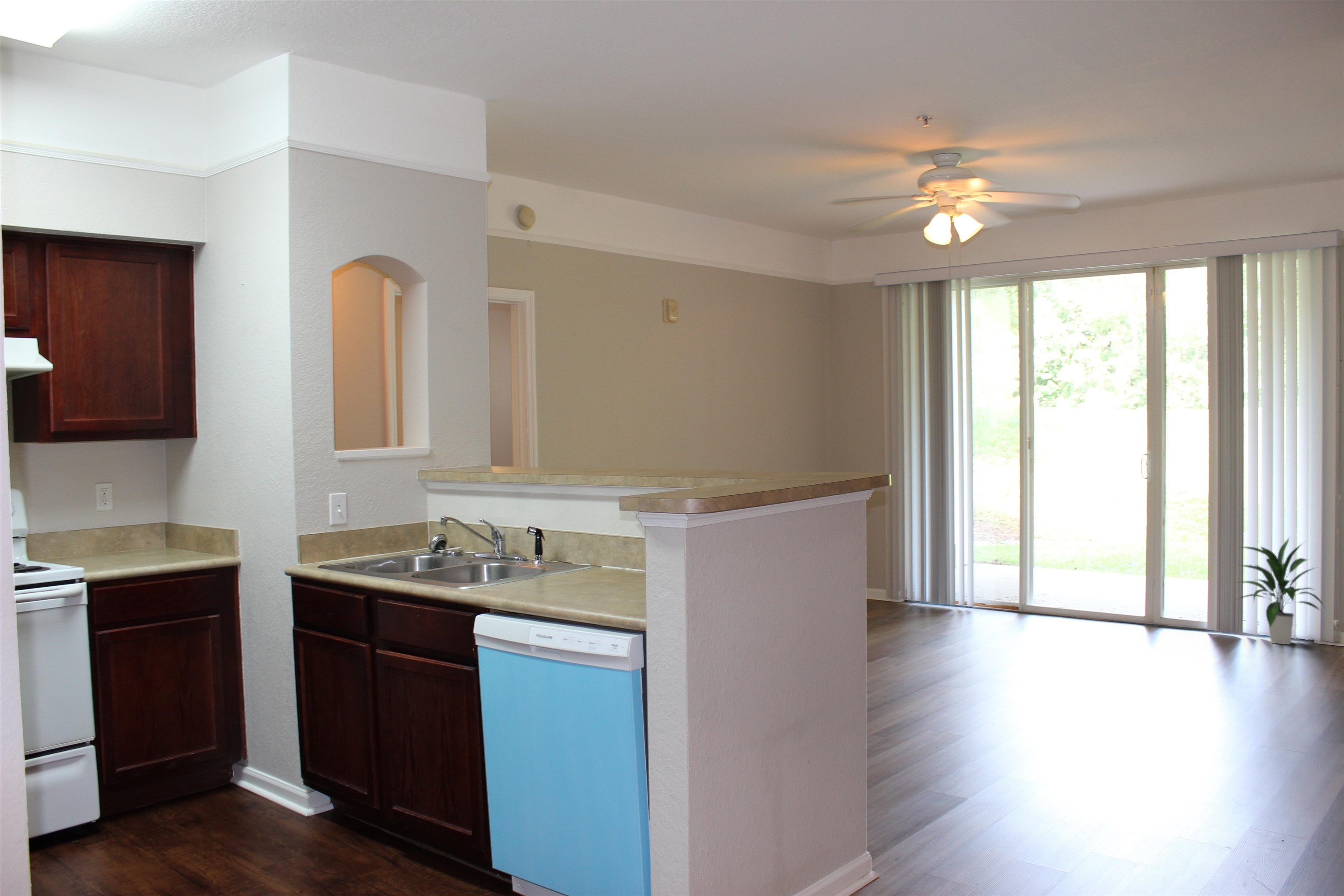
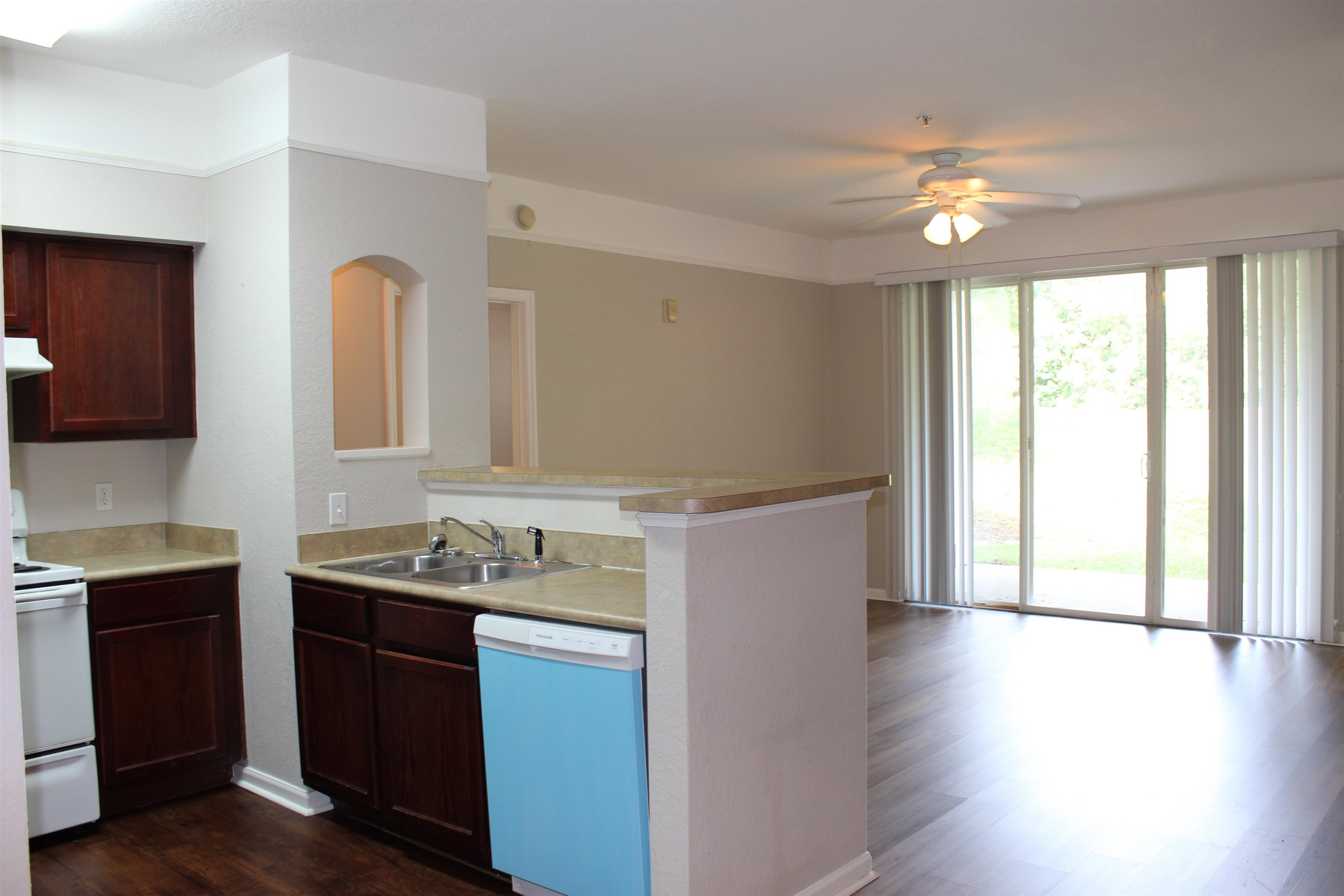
- indoor plant [1234,536,1326,645]
